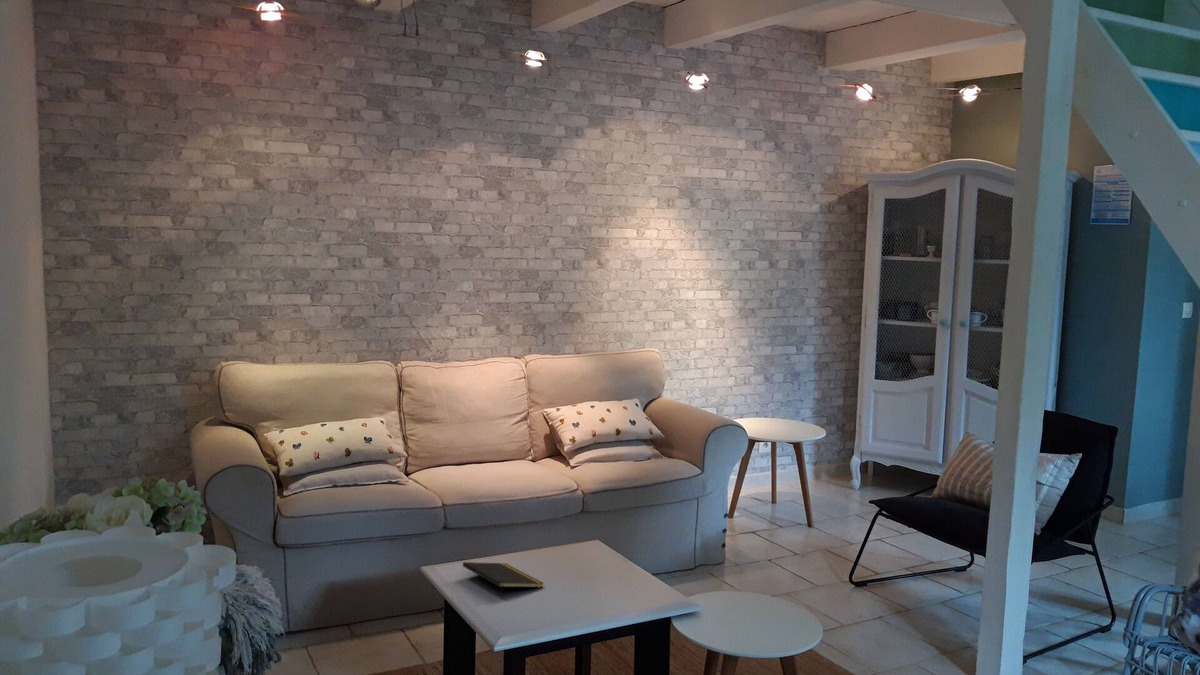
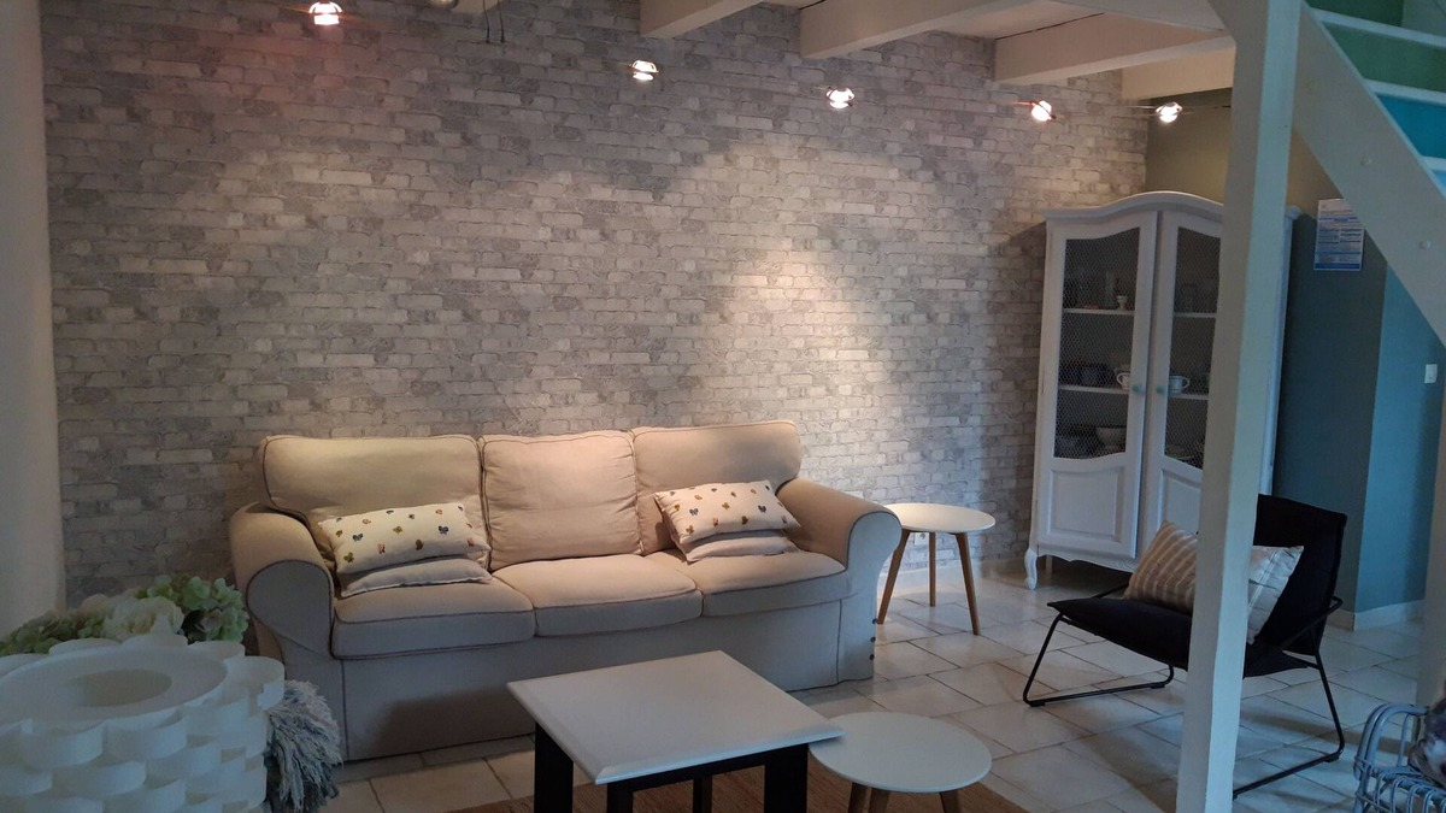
- notepad [462,561,545,599]
